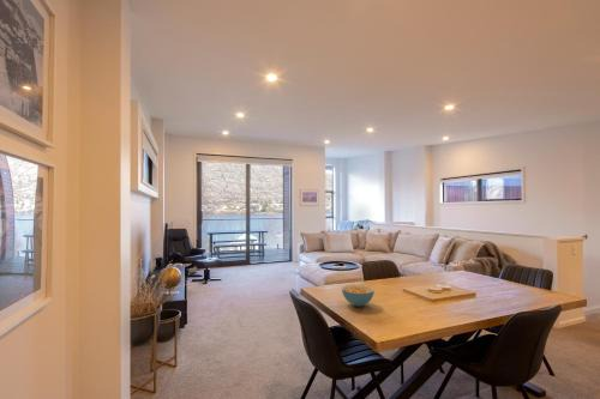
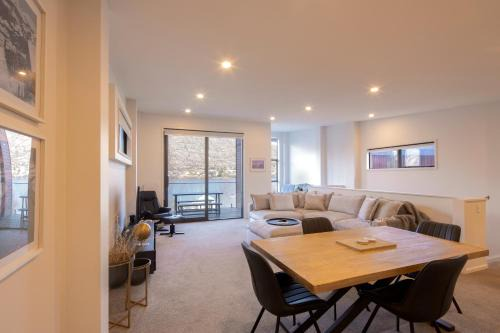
- cereal bowl [341,284,376,308]
